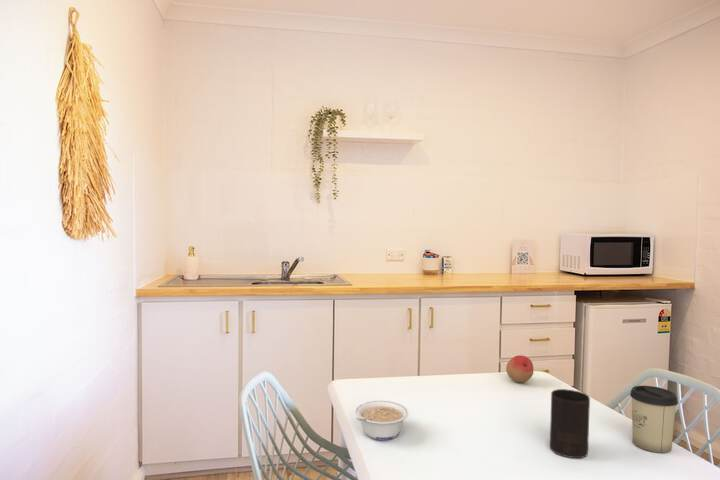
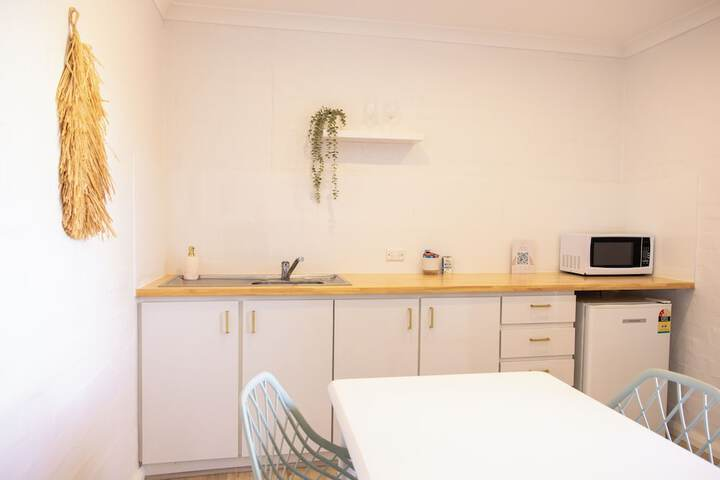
- cup [629,385,679,454]
- cup [549,388,591,459]
- fruit [505,354,535,383]
- legume [355,400,409,441]
